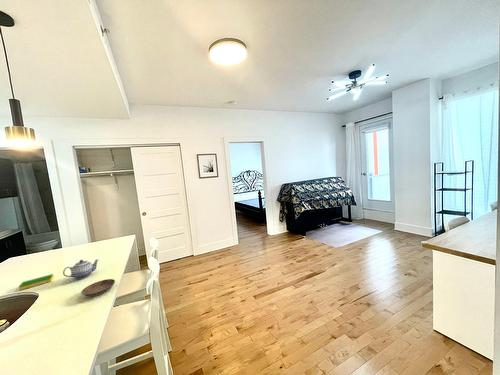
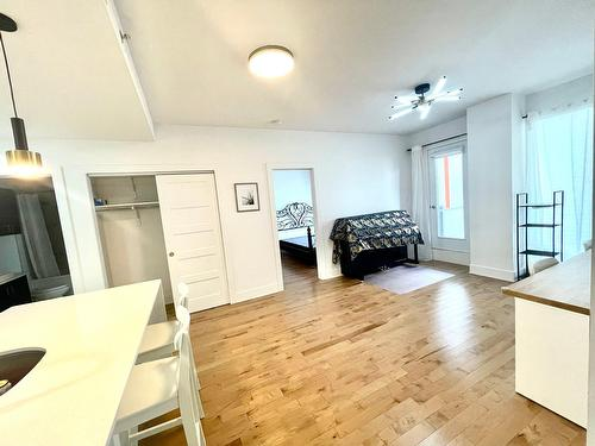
- teapot [62,258,99,280]
- saucer [80,278,116,297]
- dish sponge [18,273,55,291]
